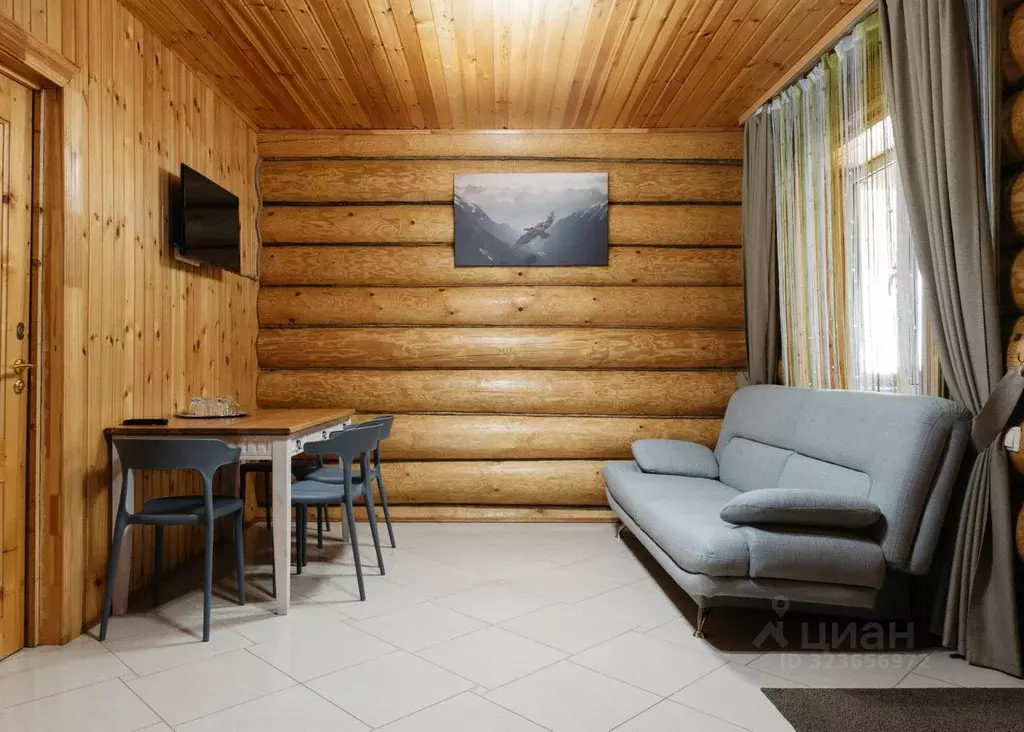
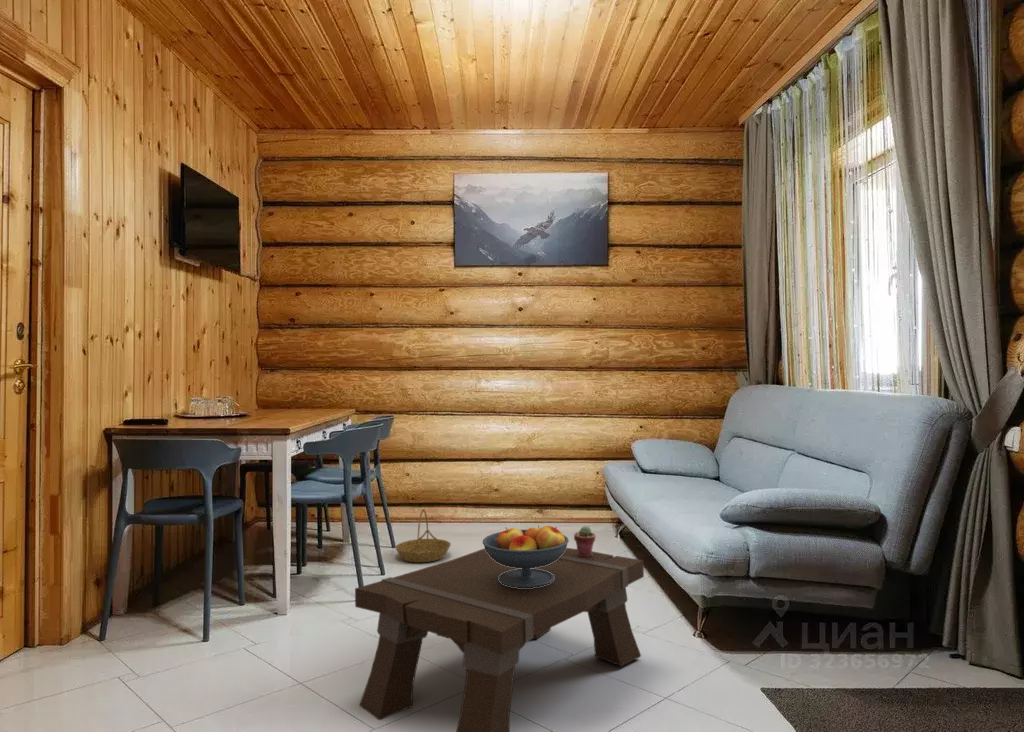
+ potted succulent [573,525,597,556]
+ fruit bowl [482,524,570,588]
+ coffee table [354,547,645,732]
+ basket [395,508,452,563]
